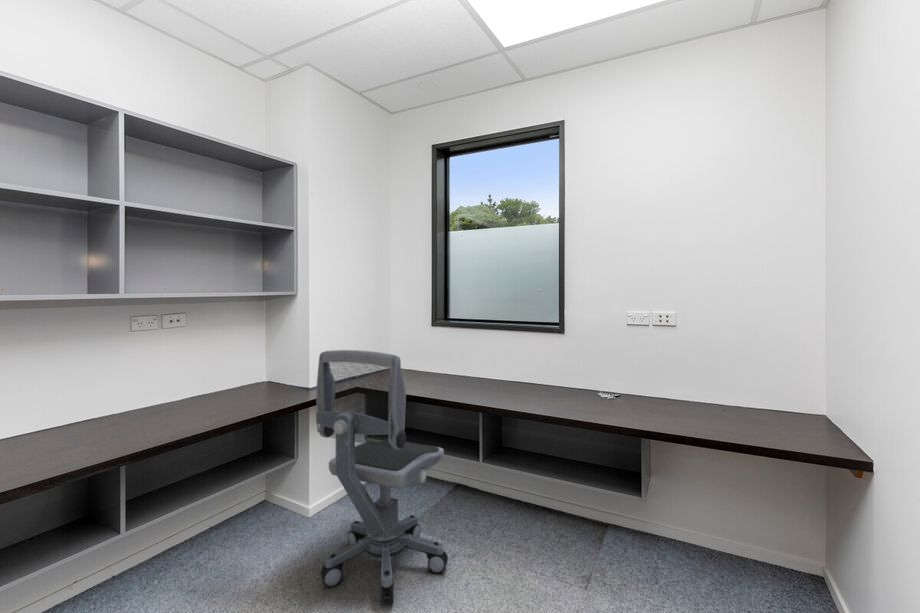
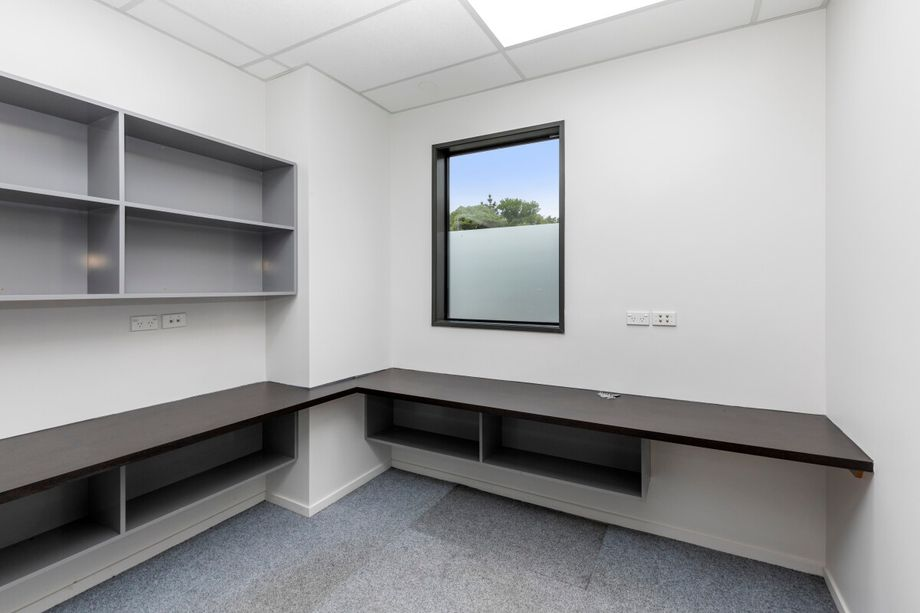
- office chair [315,349,449,607]
